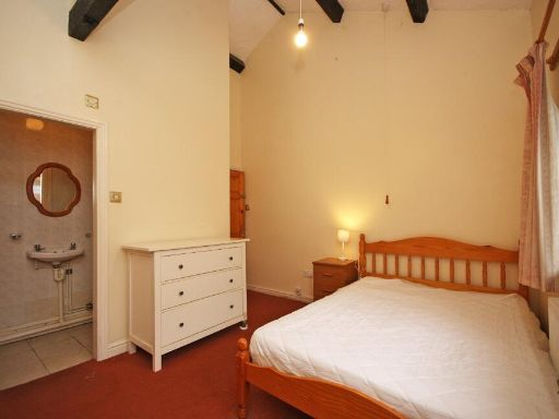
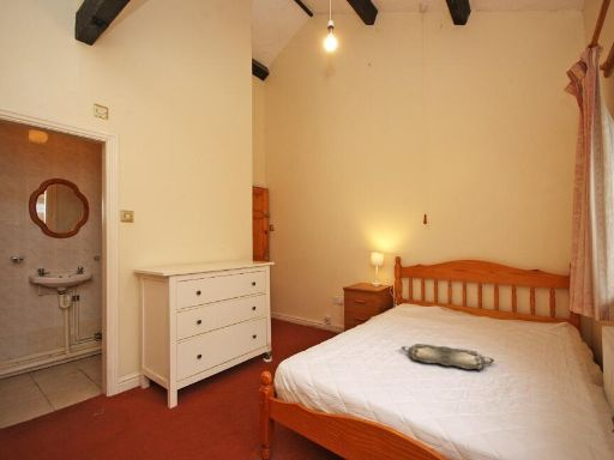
+ serving tray [401,343,495,371]
